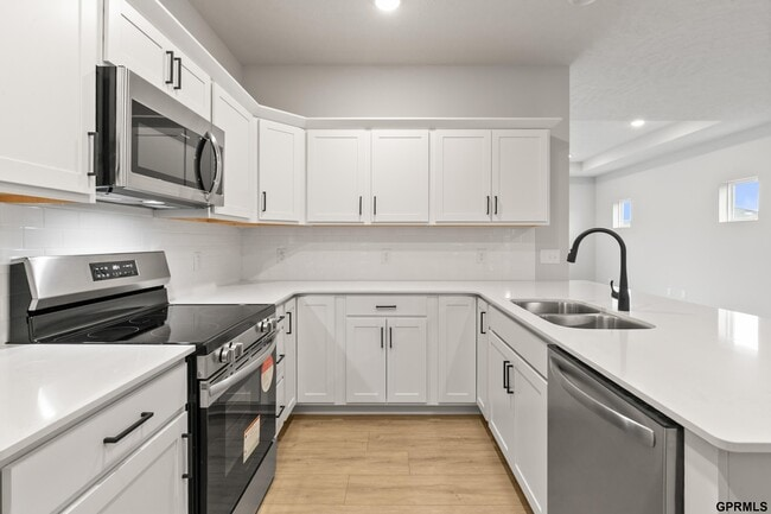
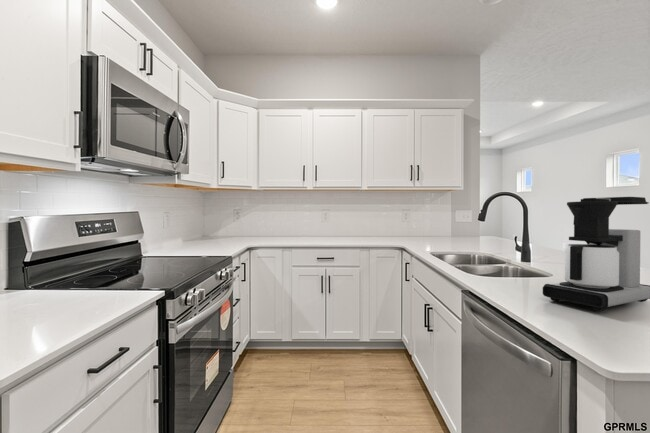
+ coffee maker [542,196,650,312]
